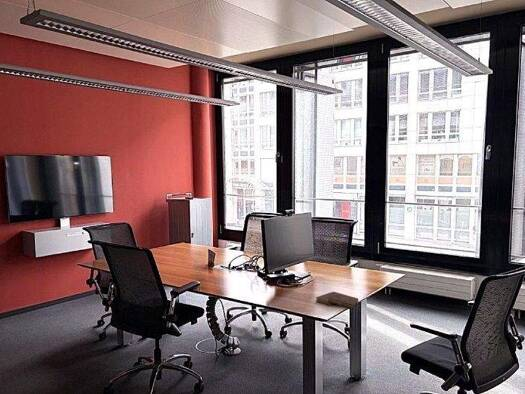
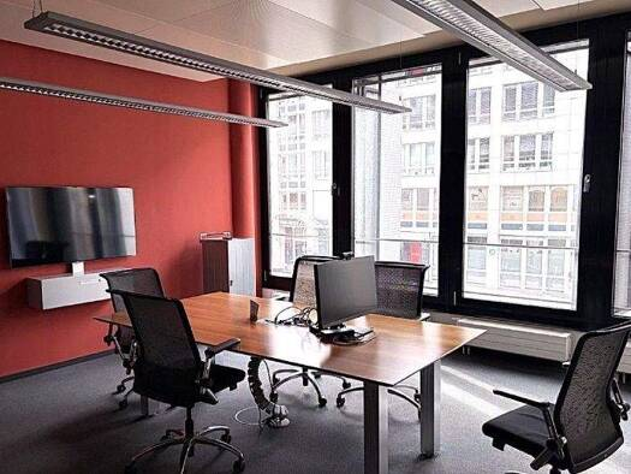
- book [315,291,359,310]
